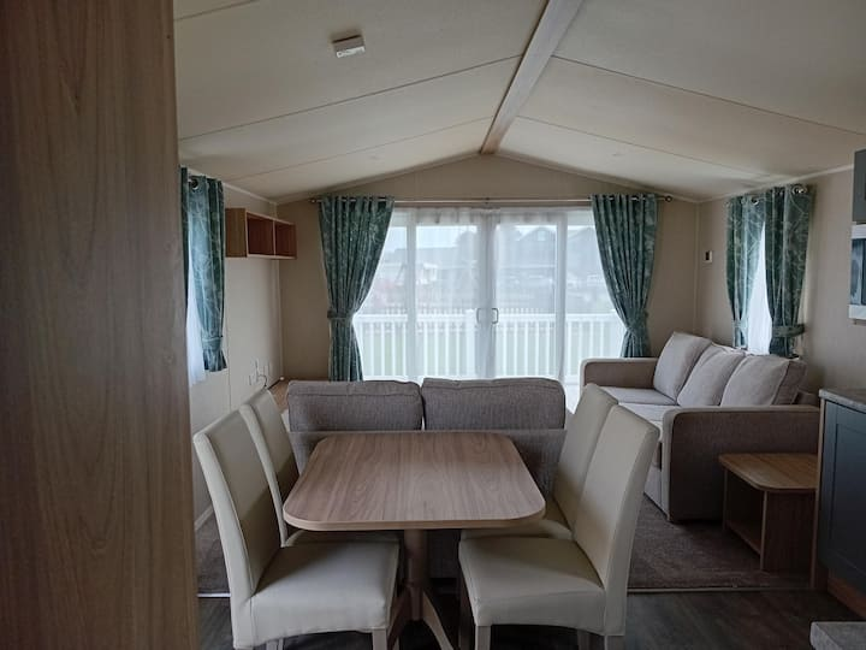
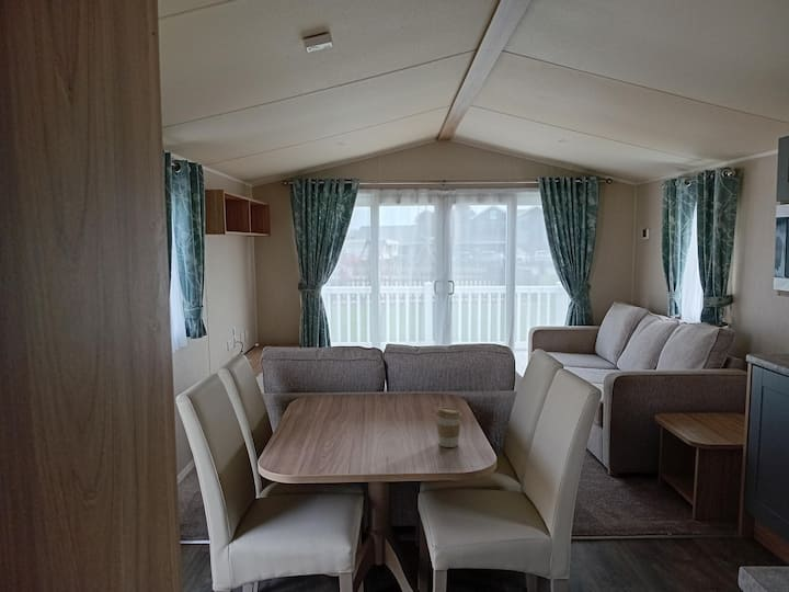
+ coffee cup [435,407,462,448]
